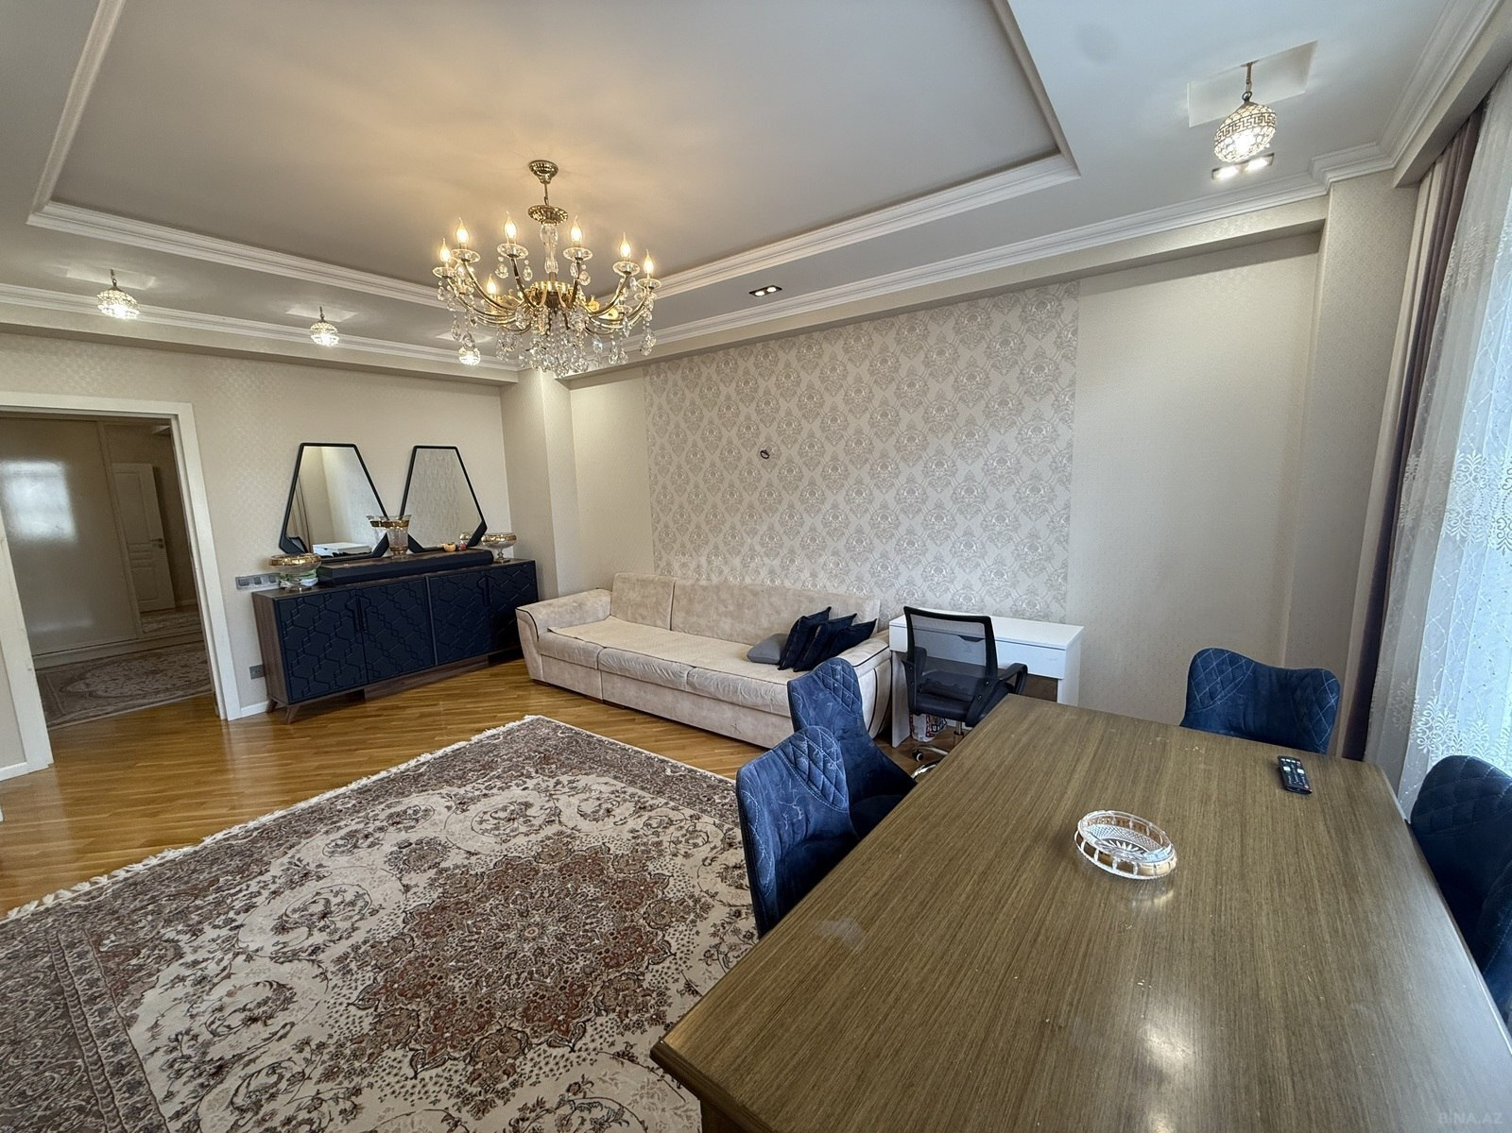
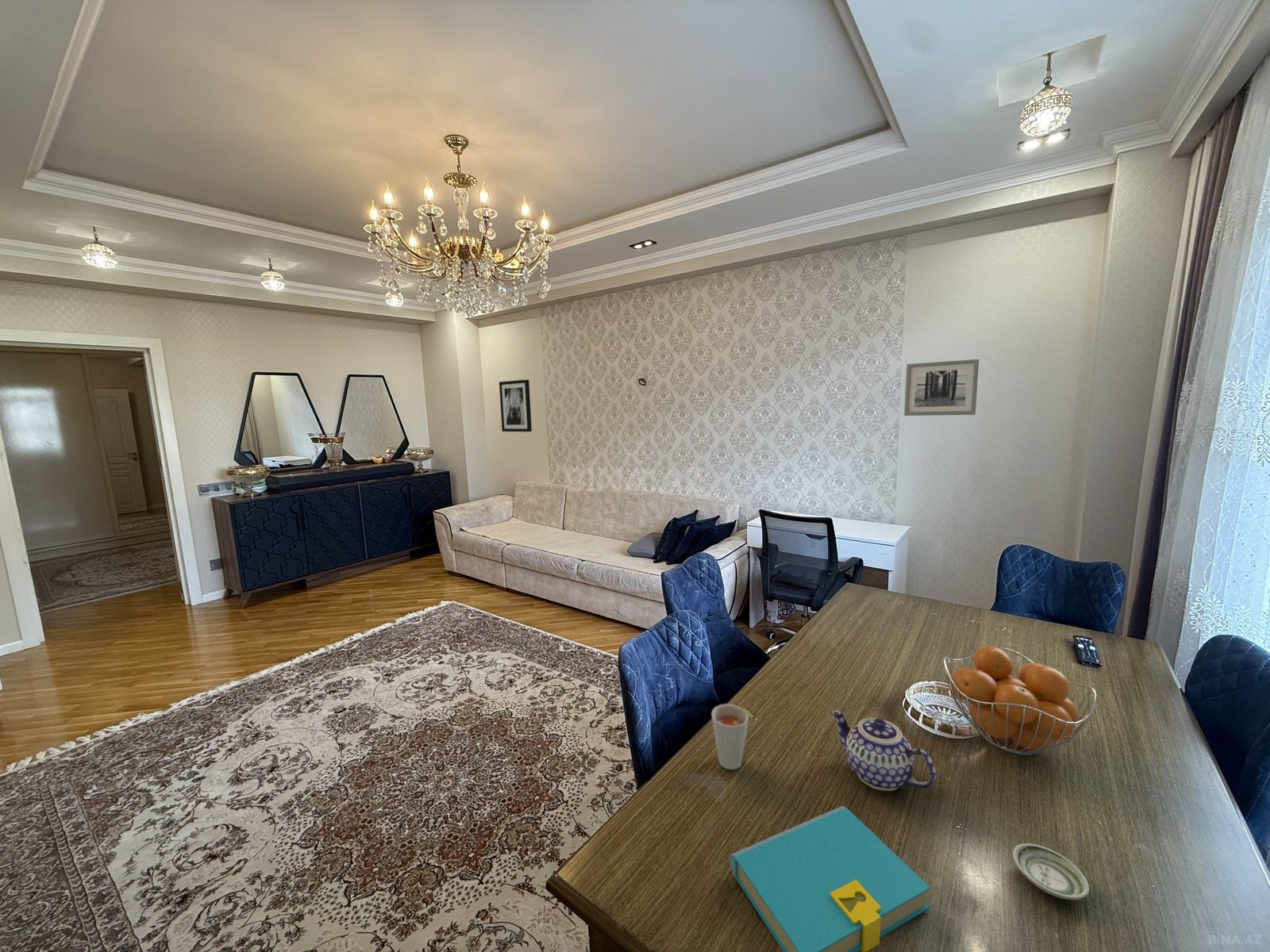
+ cup [710,703,755,770]
+ wall art [498,378,533,432]
+ book [729,805,931,952]
+ wall art [903,359,979,417]
+ fruit basket [942,646,1097,756]
+ teapot [830,710,937,792]
+ saucer [1012,843,1090,901]
